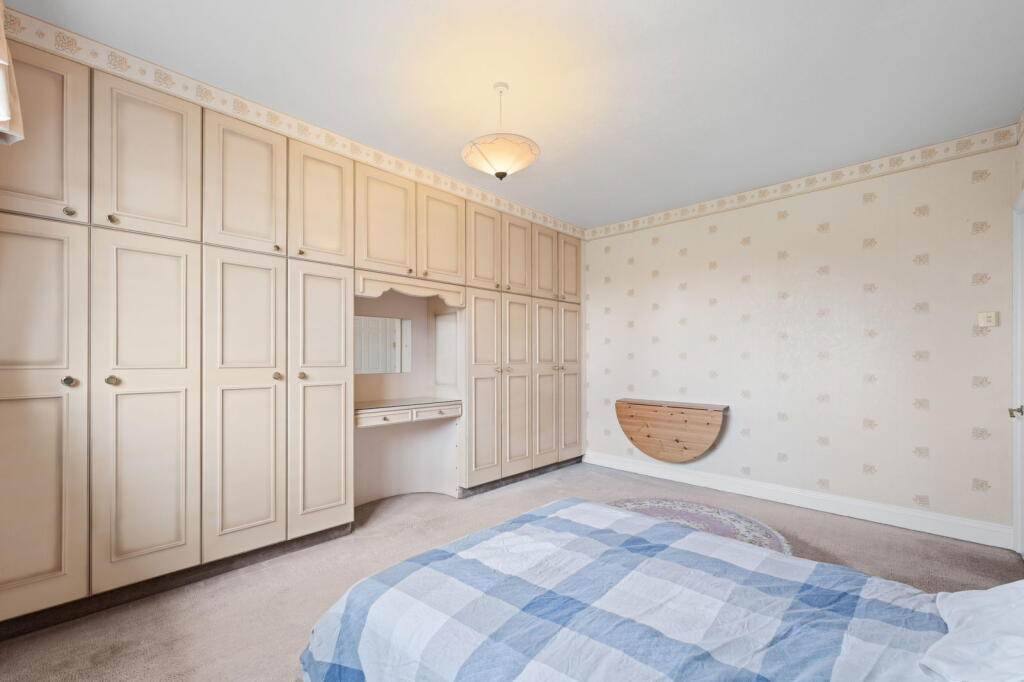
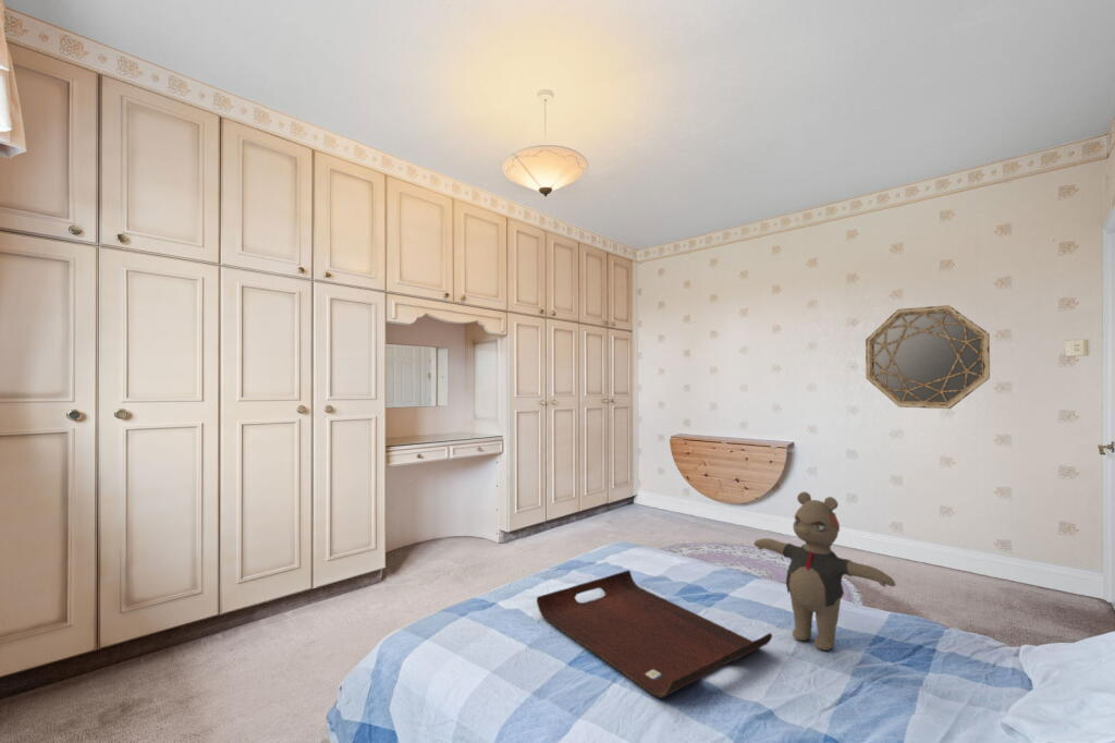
+ teddy bear [752,490,896,651]
+ serving tray [536,569,773,699]
+ home mirror [865,304,991,410]
